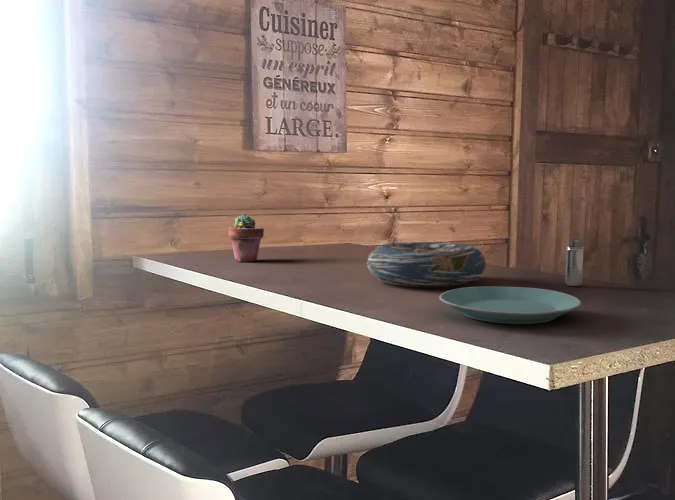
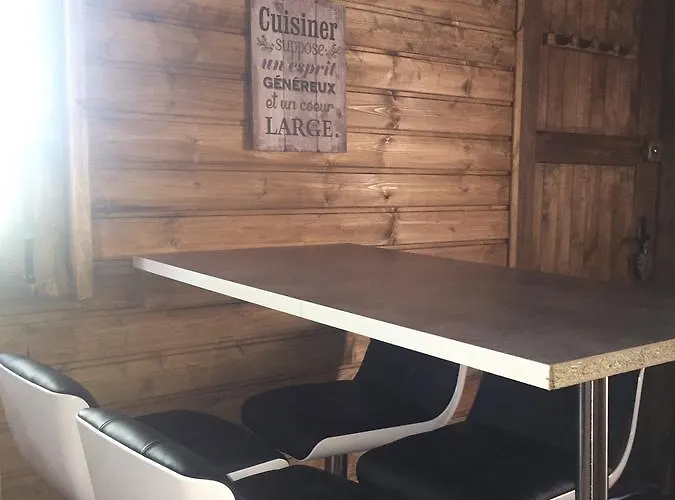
- plate [438,286,582,325]
- decorative bowl [366,239,487,288]
- potted succulent [228,213,265,263]
- shaker [564,235,586,287]
